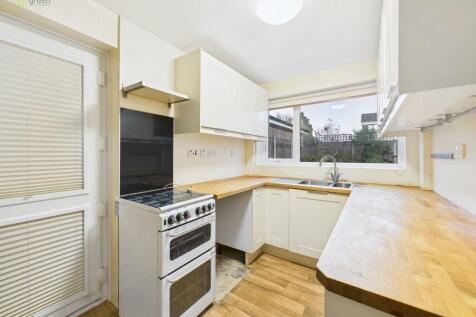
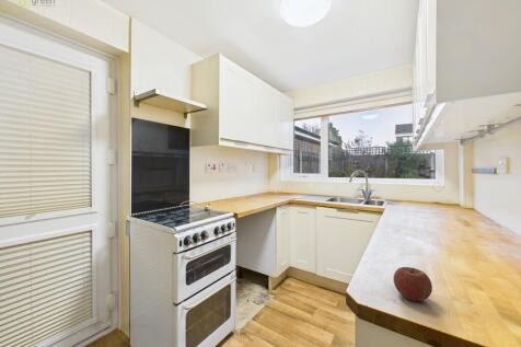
+ apple [392,266,433,302]
